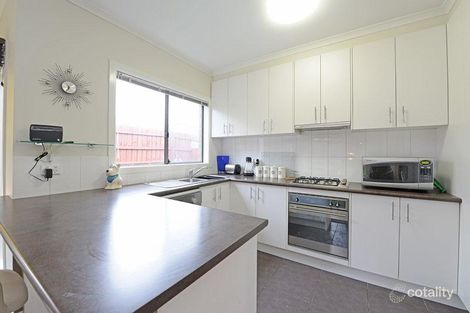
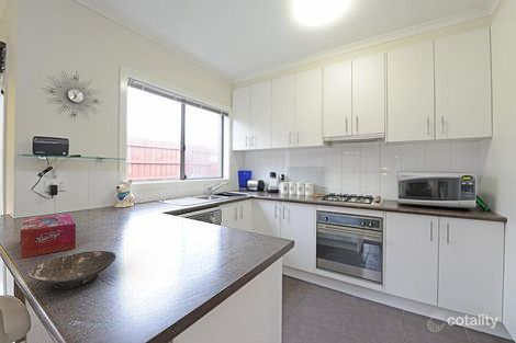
+ tissue box [20,213,77,260]
+ bowl [27,250,117,290]
